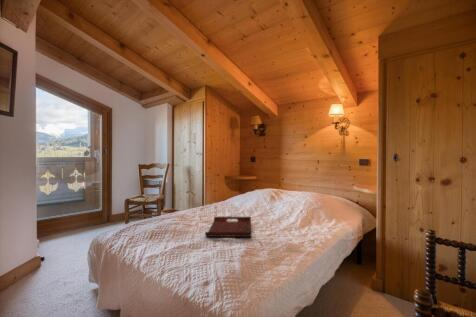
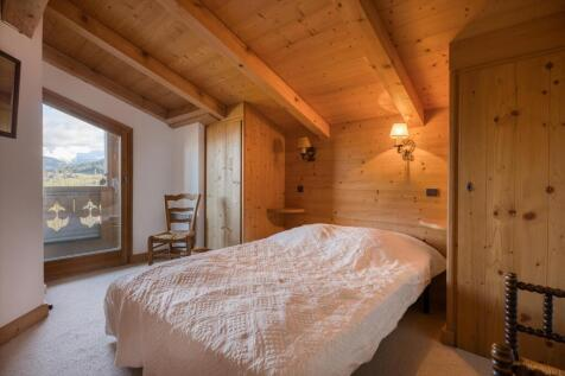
- serving tray [204,216,253,238]
